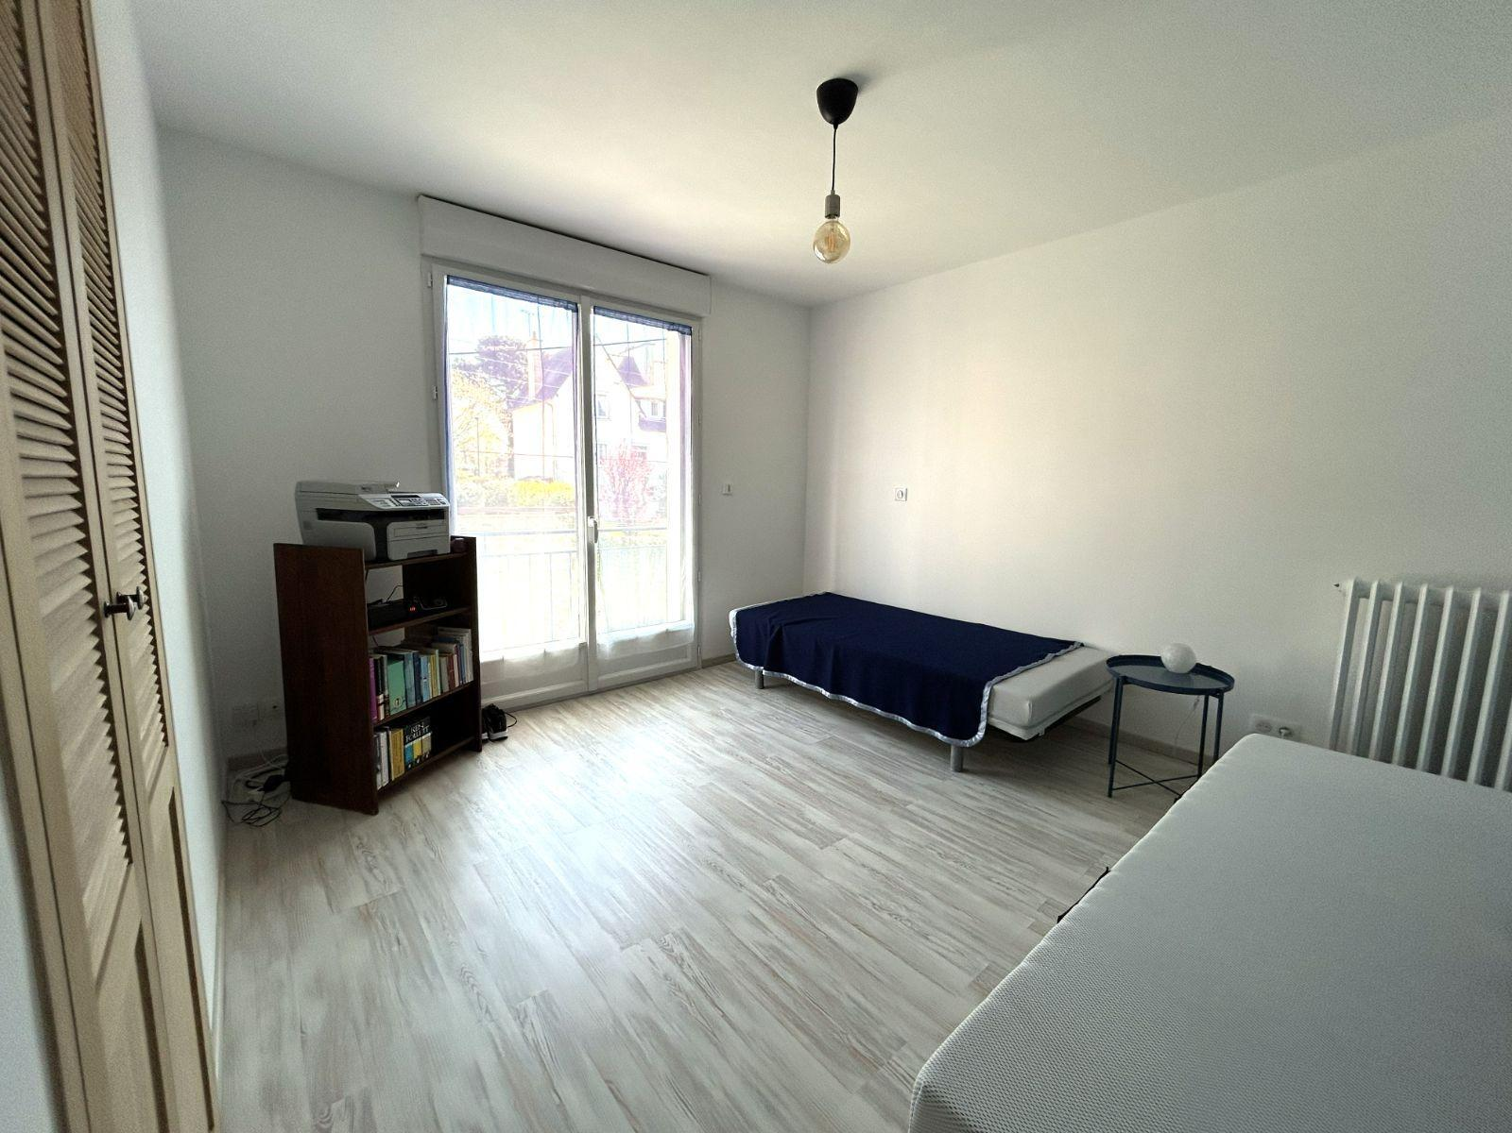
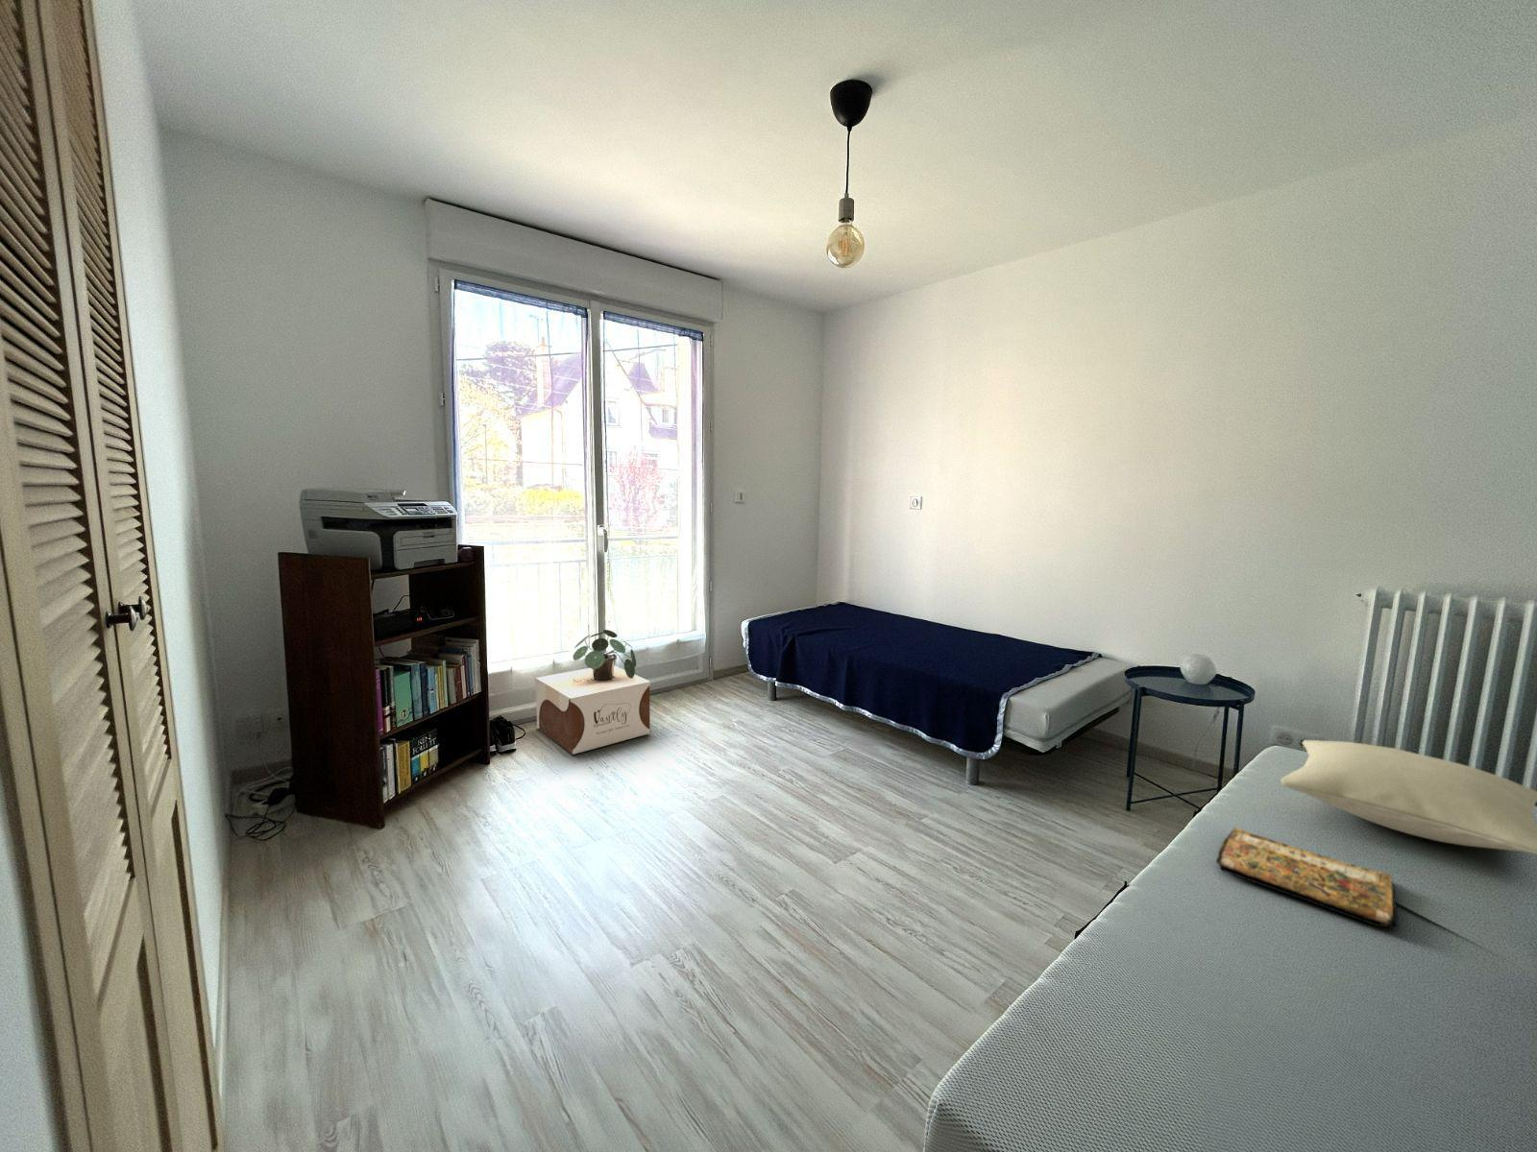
+ book [1215,826,1399,929]
+ cardboard box [534,666,651,755]
+ potted plant [572,629,637,681]
+ pillow [1279,739,1537,856]
